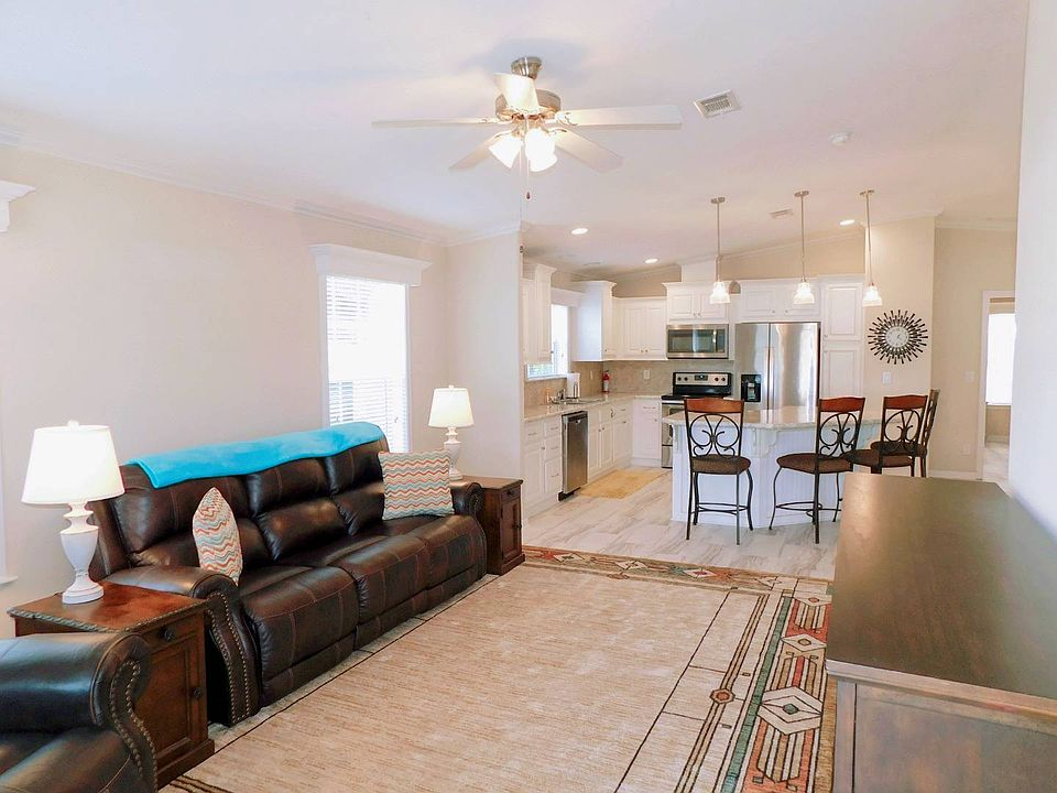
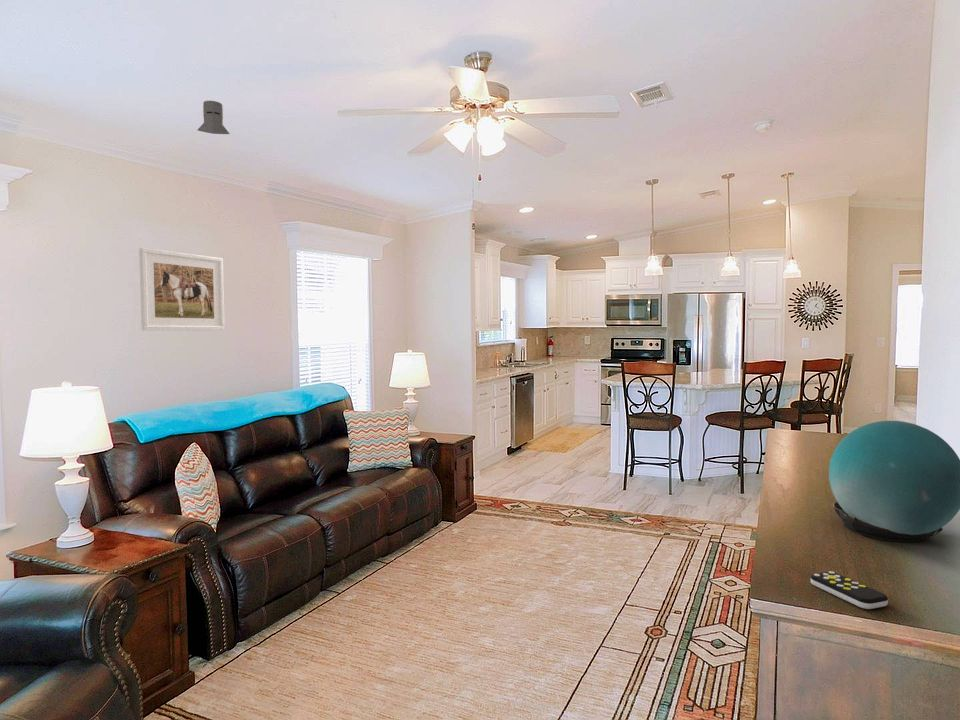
+ remote control [810,570,889,610]
+ decorative orb [828,420,960,543]
+ knight helmet [197,100,231,135]
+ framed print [138,247,225,331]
